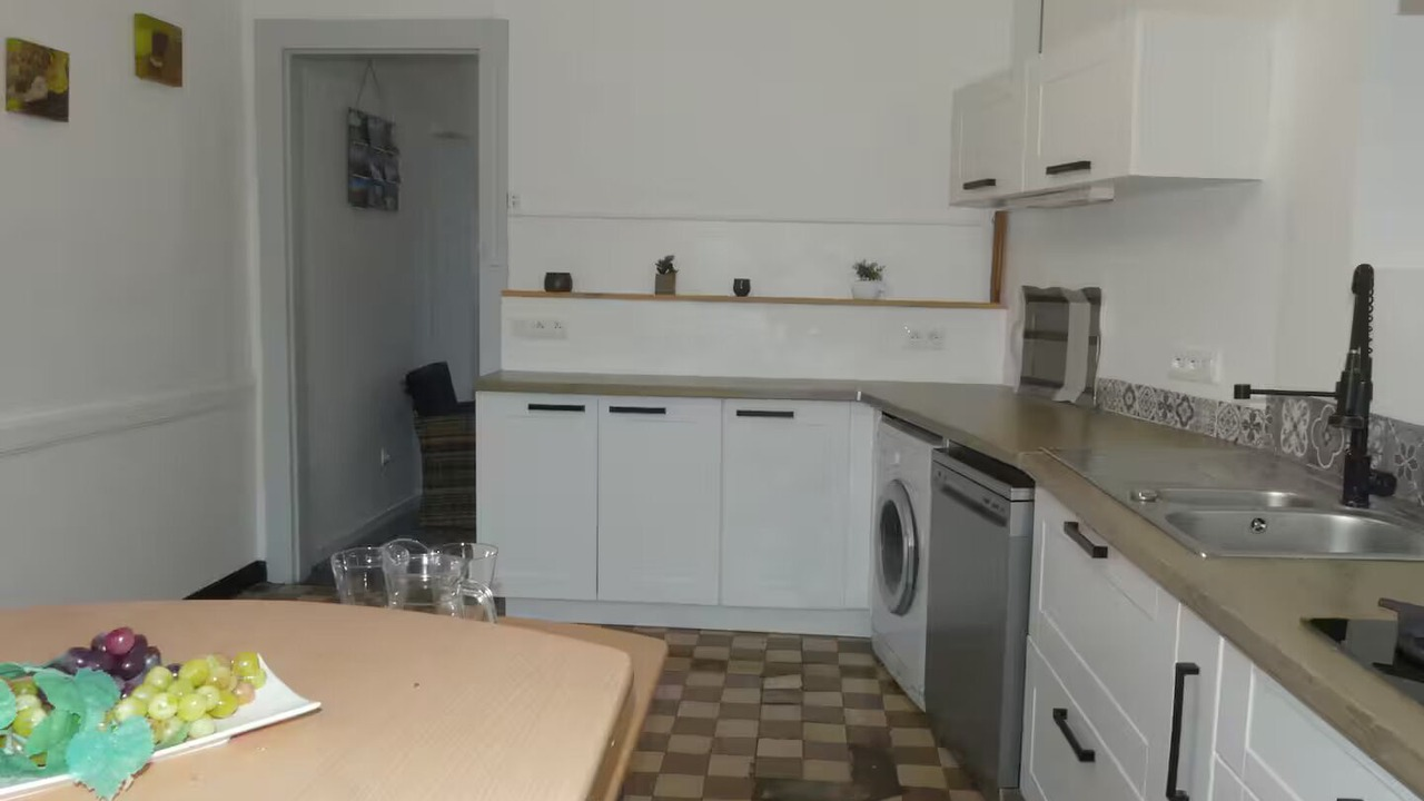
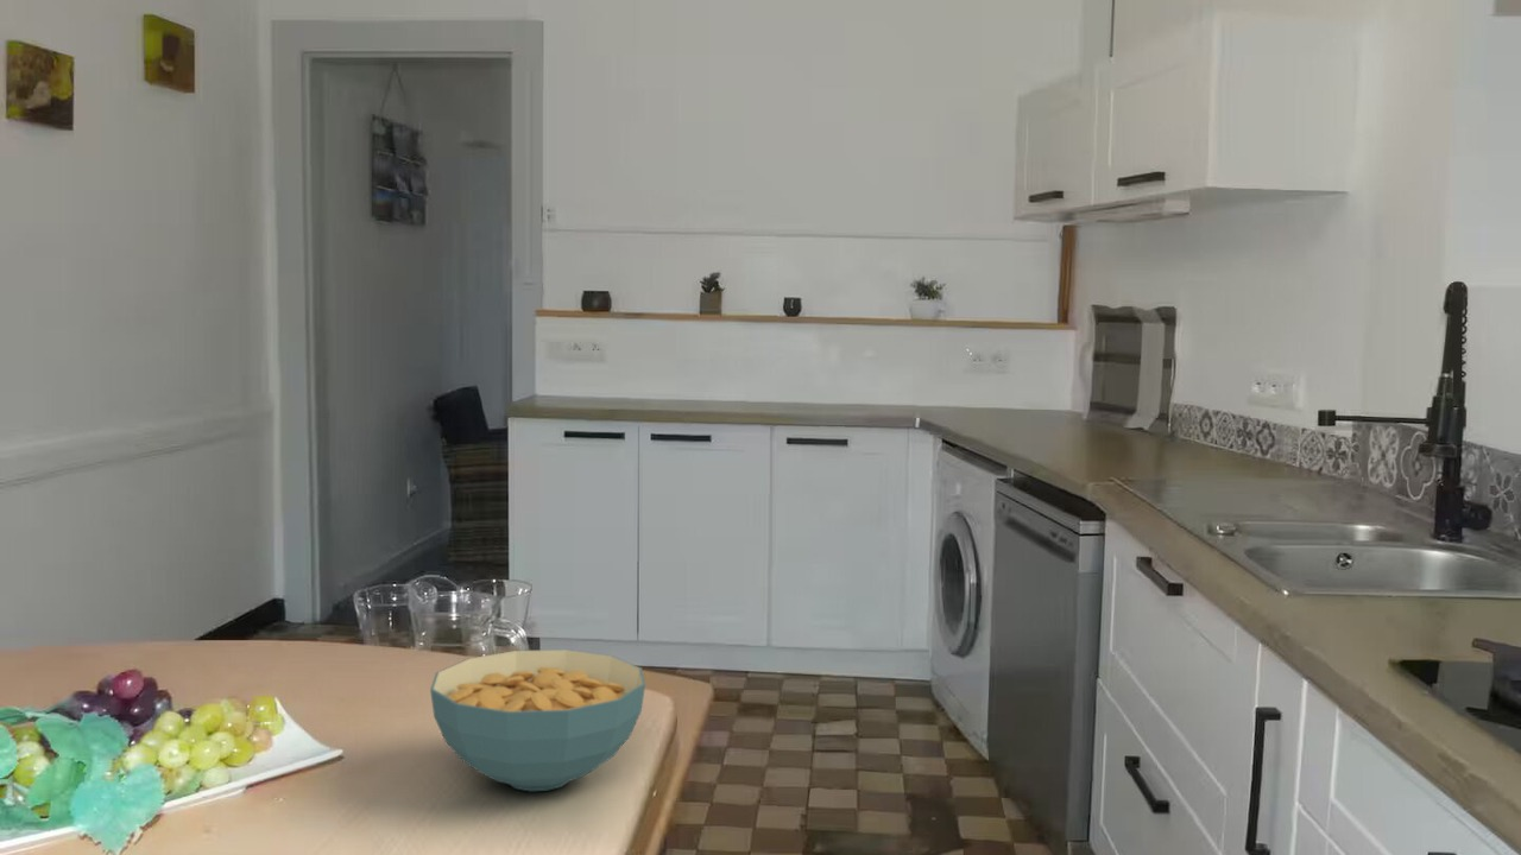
+ cereal bowl [429,648,646,792]
